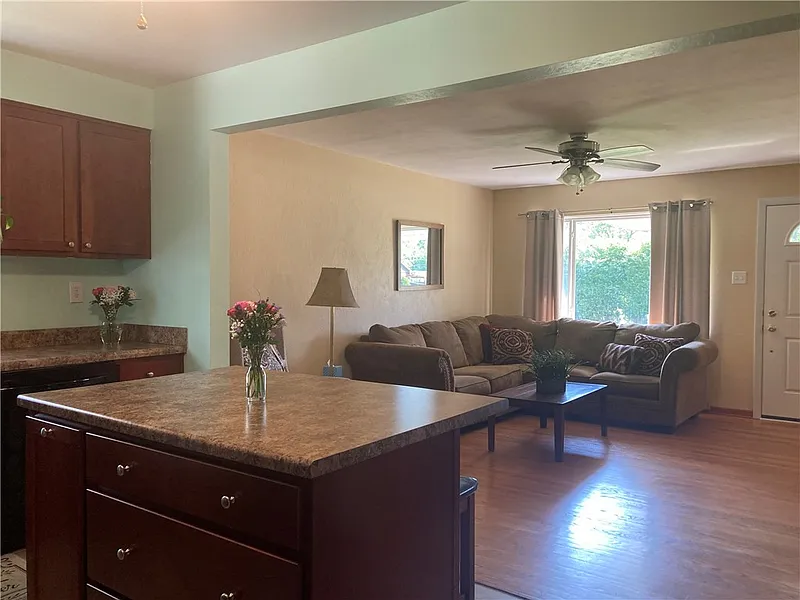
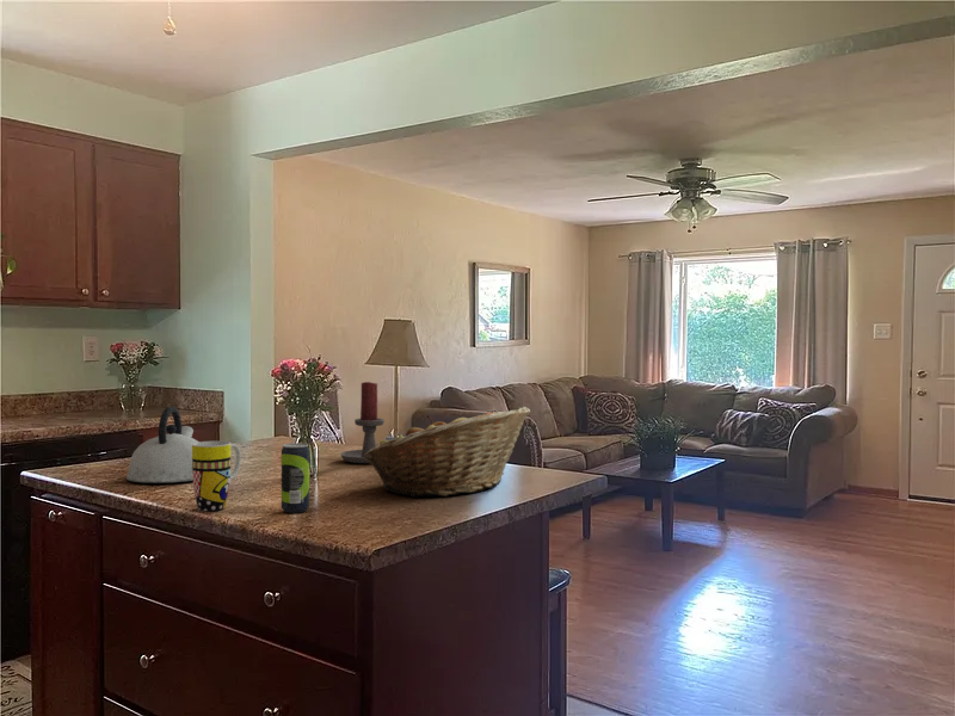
+ fruit basket [364,405,531,498]
+ candle holder [340,381,386,464]
+ beverage can [281,442,310,514]
+ mug [192,440,242,512]
+ kettle [125,405,199,484]
